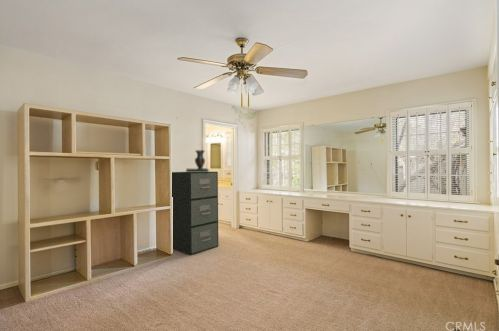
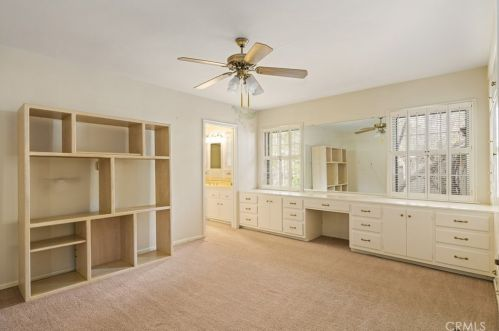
- decorative urn [185,149,210,172]
- filing cabinet [171,171,219,256]
